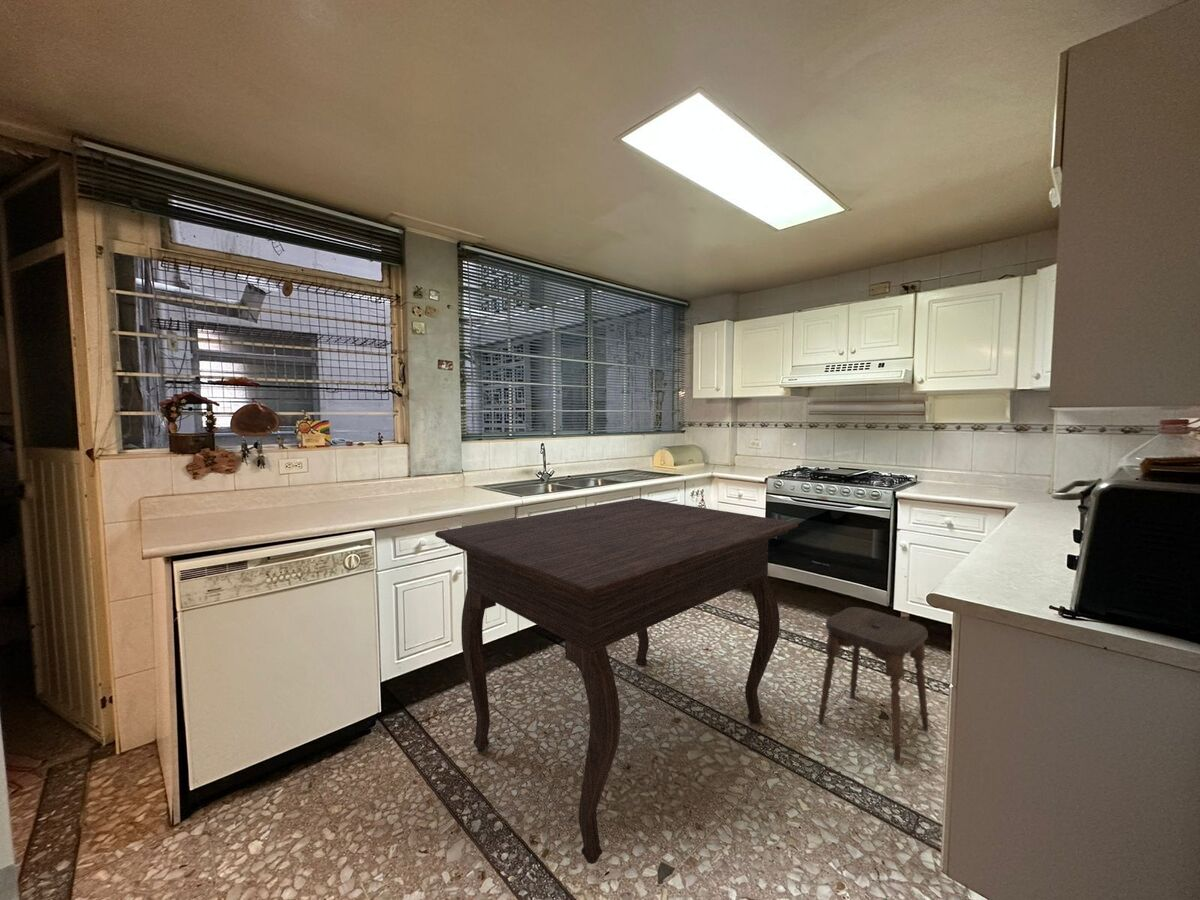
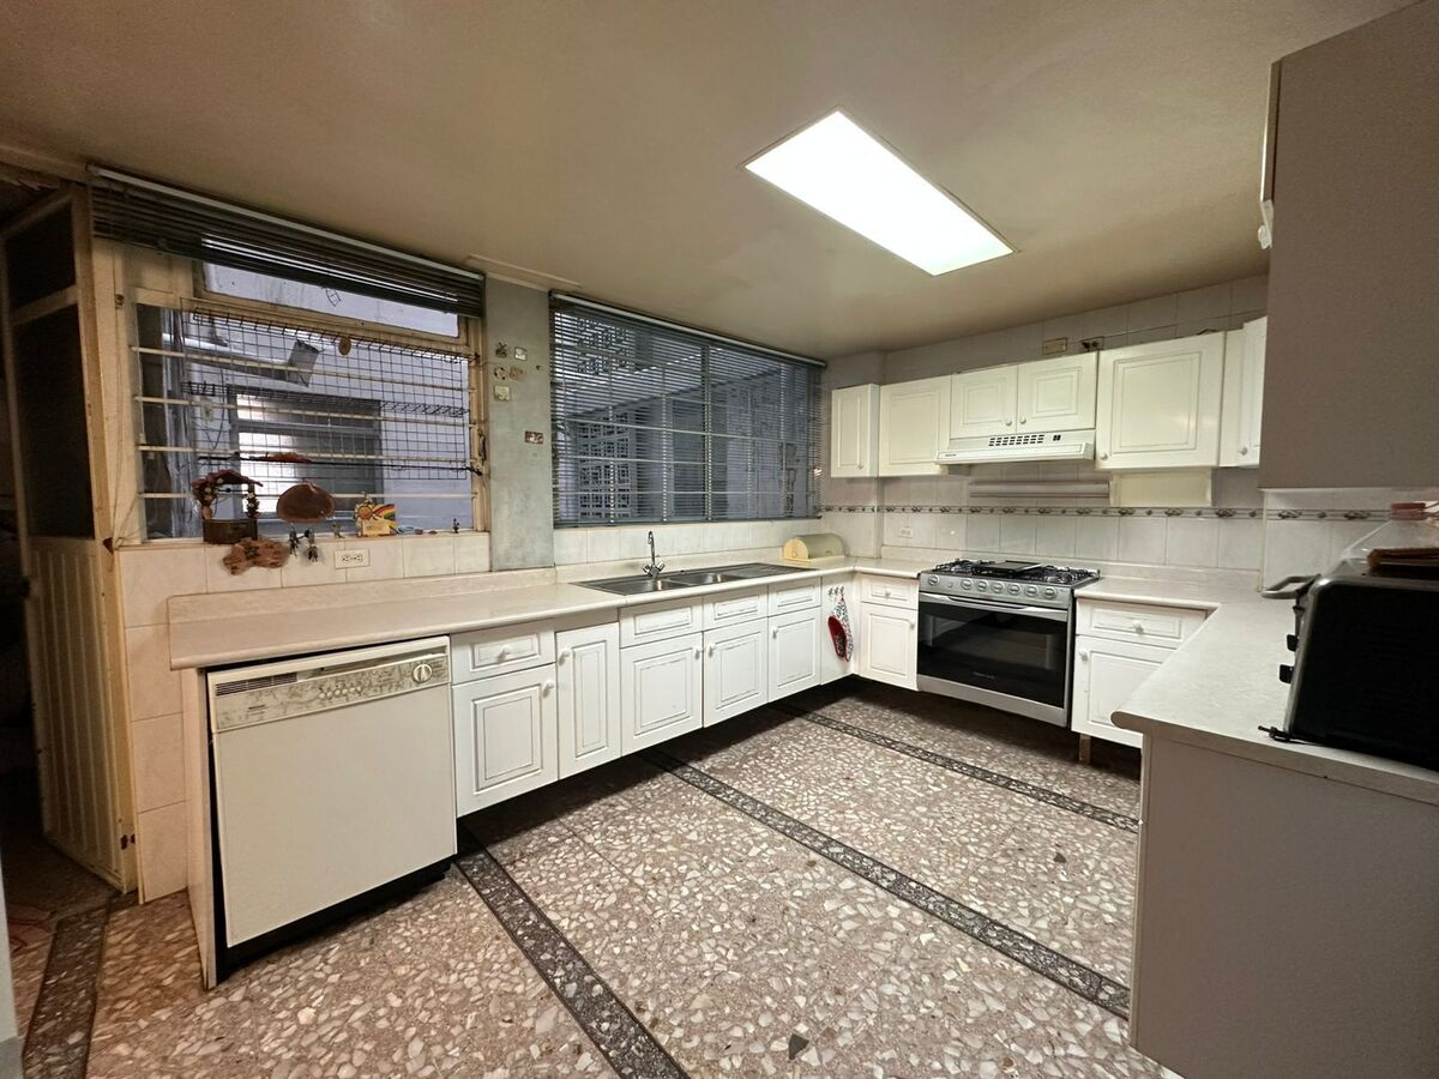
- stool [817,606,930,763]
- dining table [434,497,799,865]
